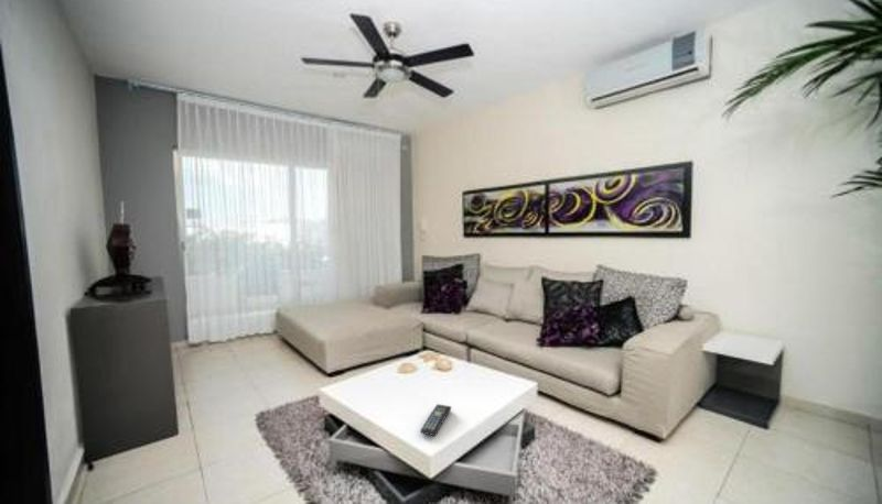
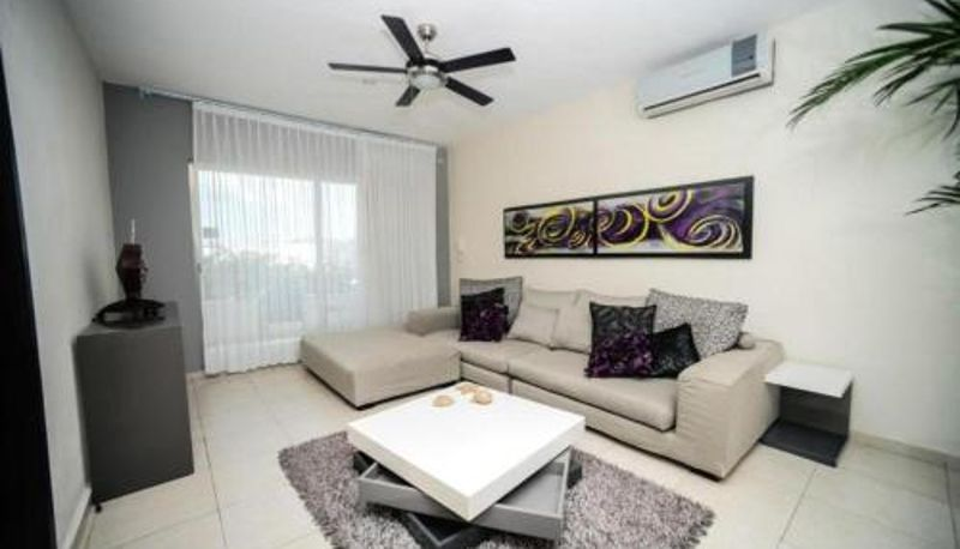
- remote control [419,403,452,437]
